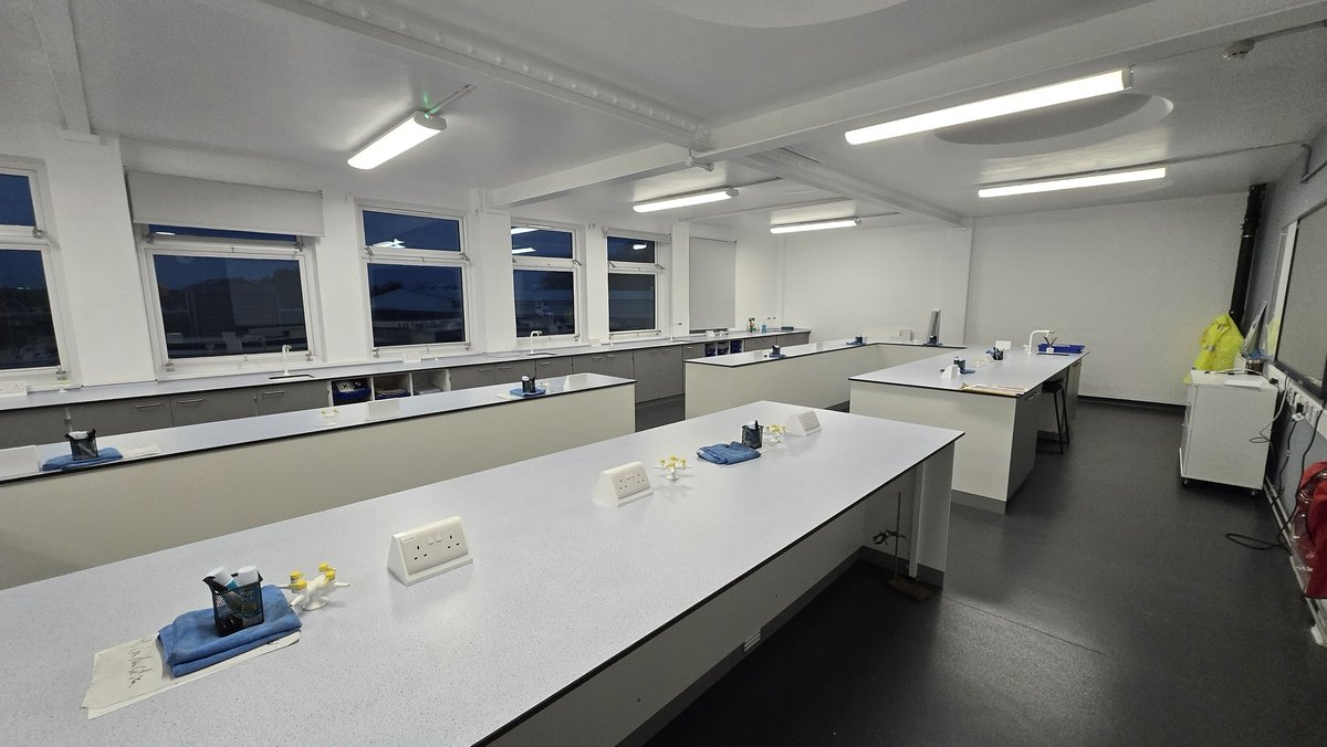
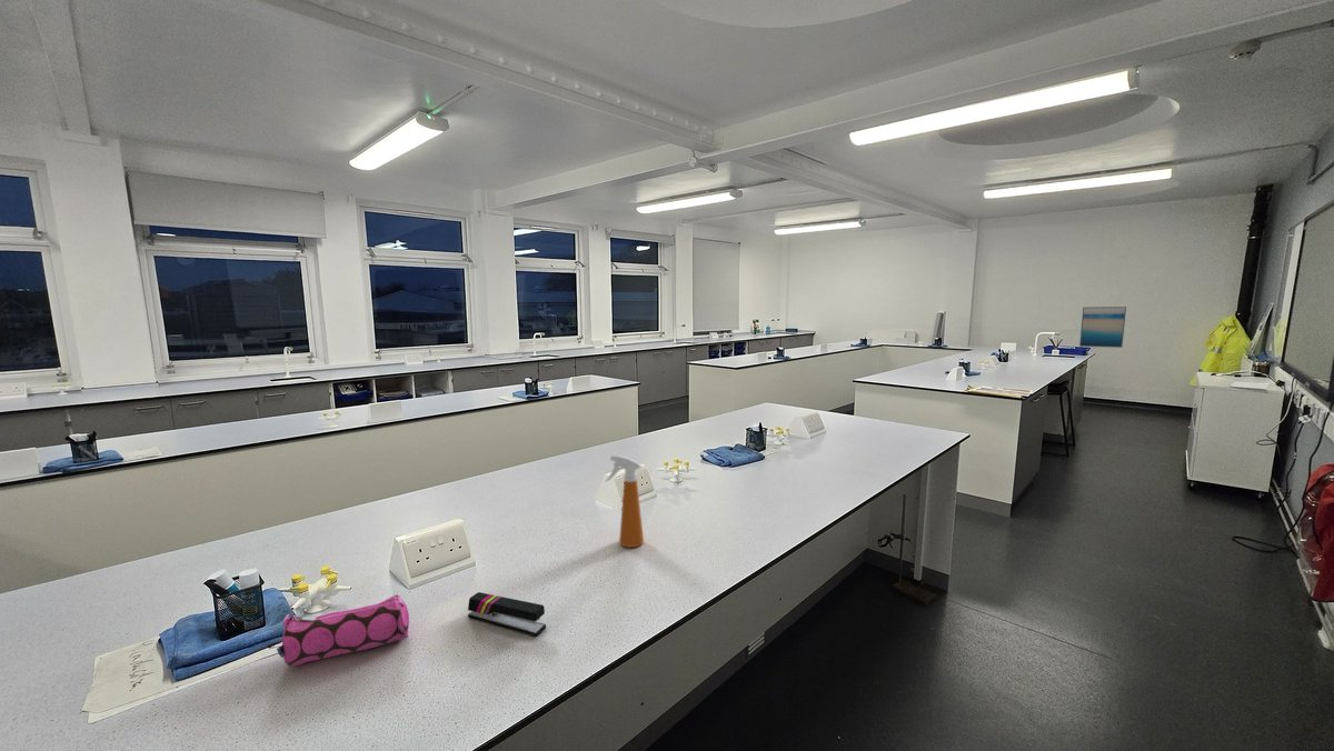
+ spray bottle [605,453,645,549]
+ stapler [467,591,547,638]
+ pencil case [276,594,410,667]
+ wall art [1078,306,1127,349]
